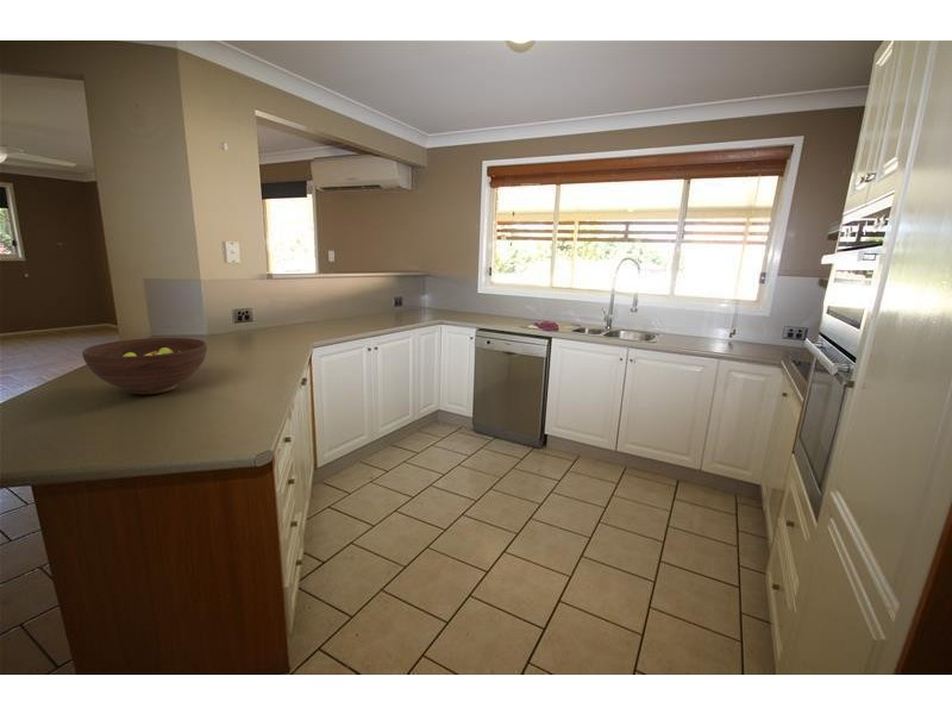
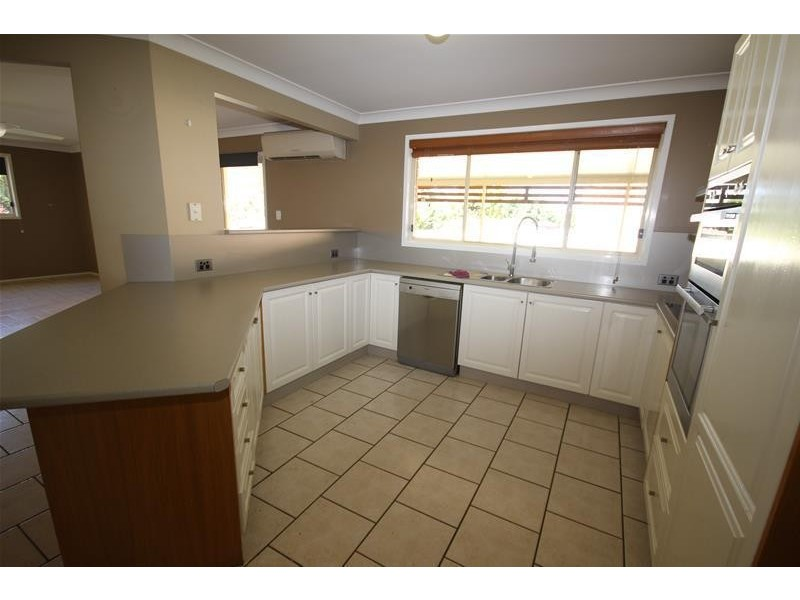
- fruit bowl [81,337,208,395]
